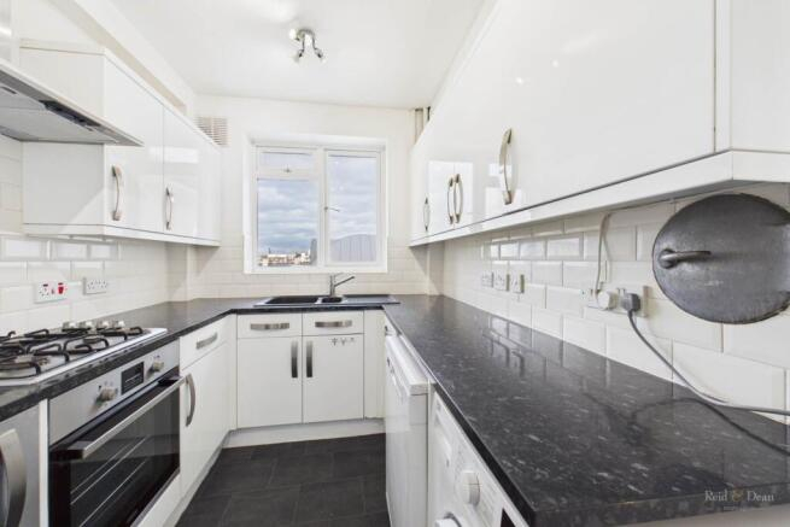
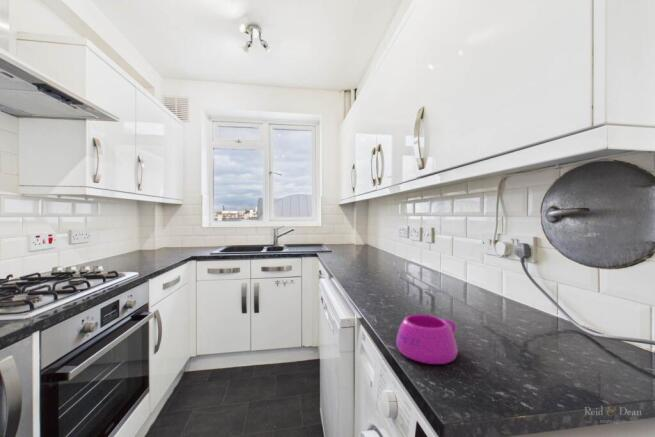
+ bowl [395,313,459,365]
